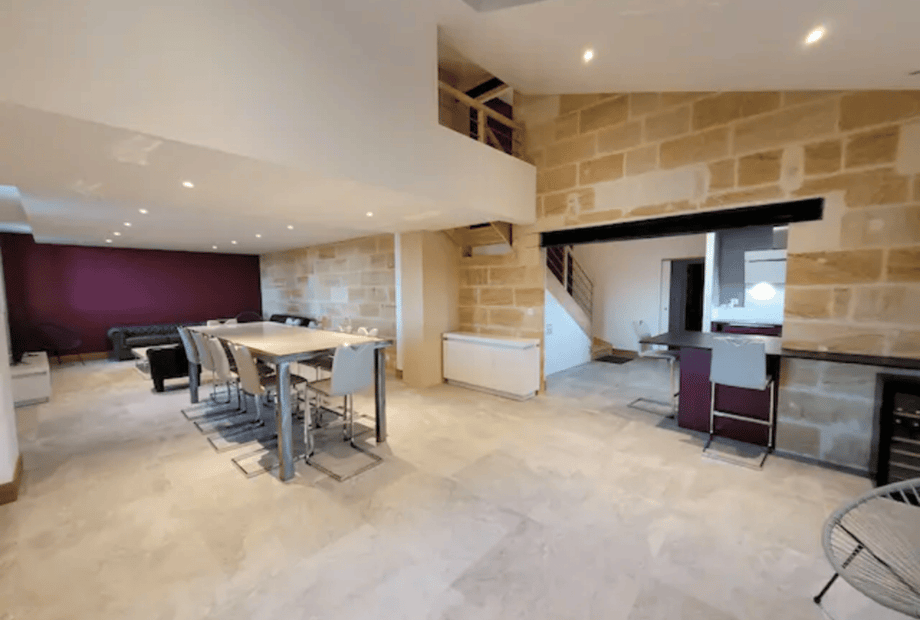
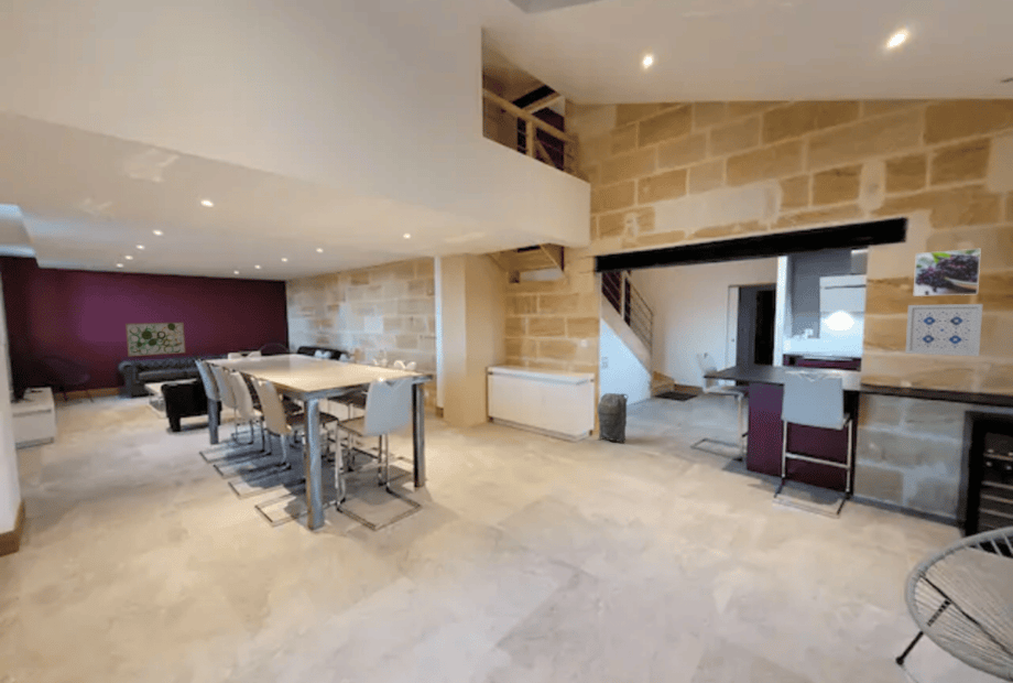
+ wall art [124,322,187,358]
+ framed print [912,248,982,297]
+ wall art [904,303,983,357]
+ buddha head [596,392,629,444]
